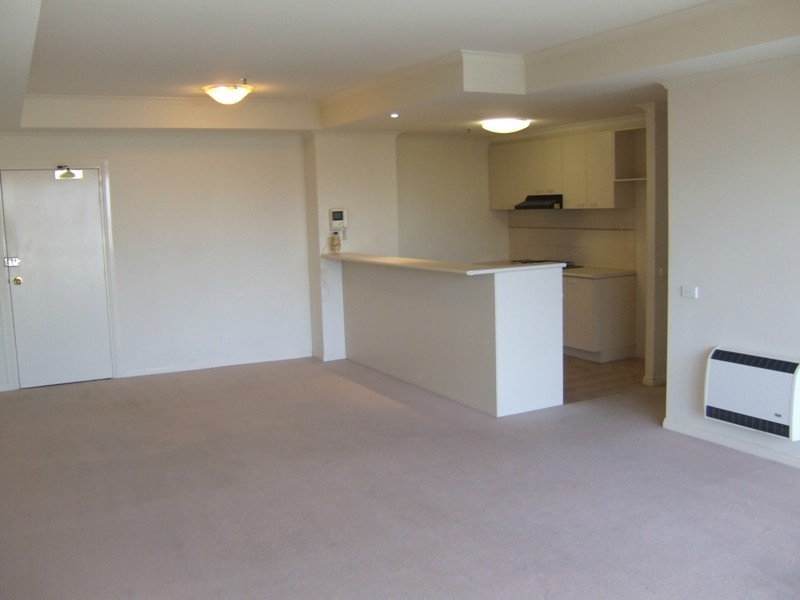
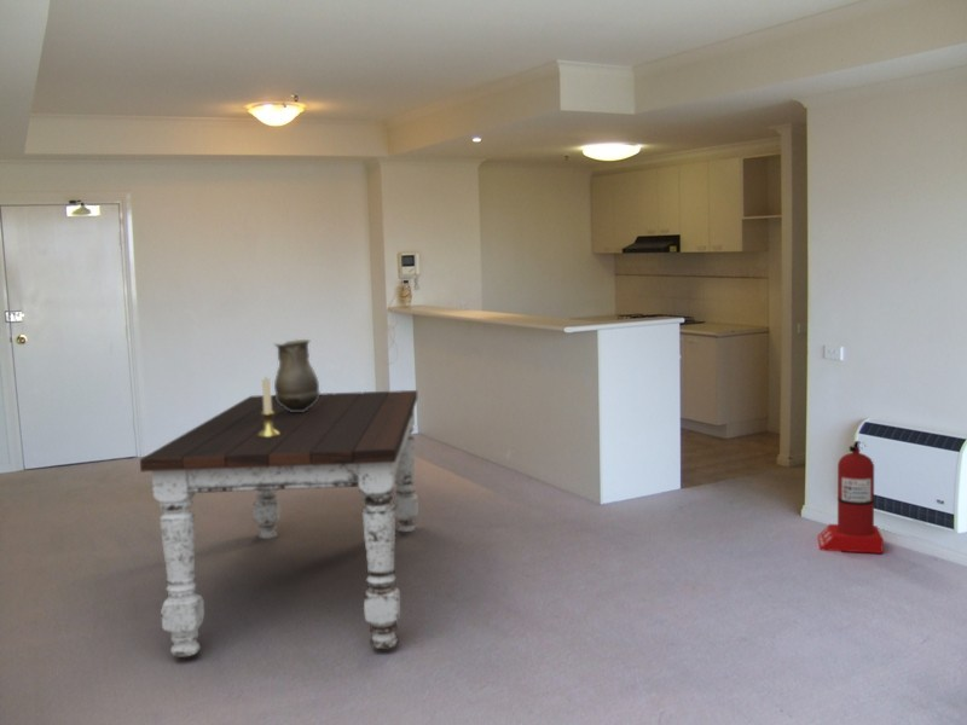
+ dining table [139,389,419,659]
+ vase [272,338,322,412]
+ fire extinguisher [816,440,885,555]
+ candle holder [259,377,279,439]
